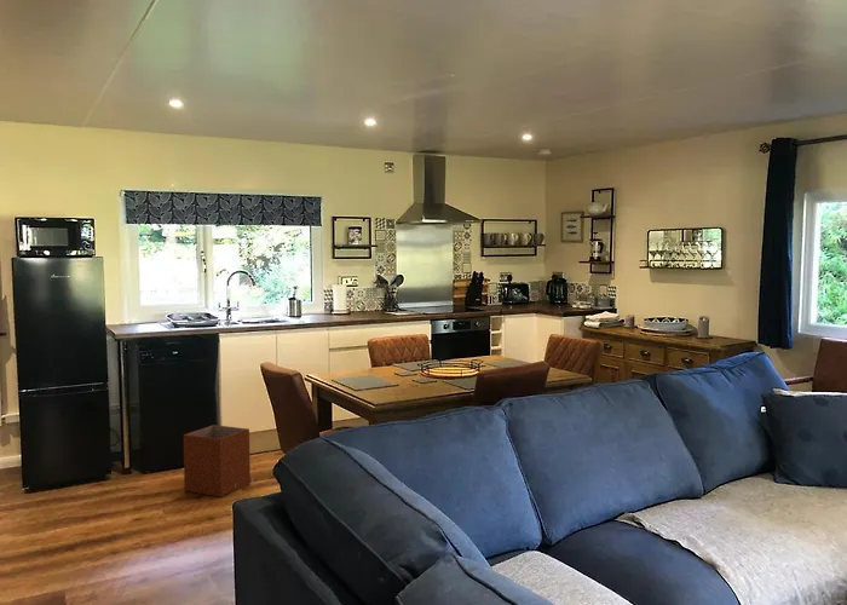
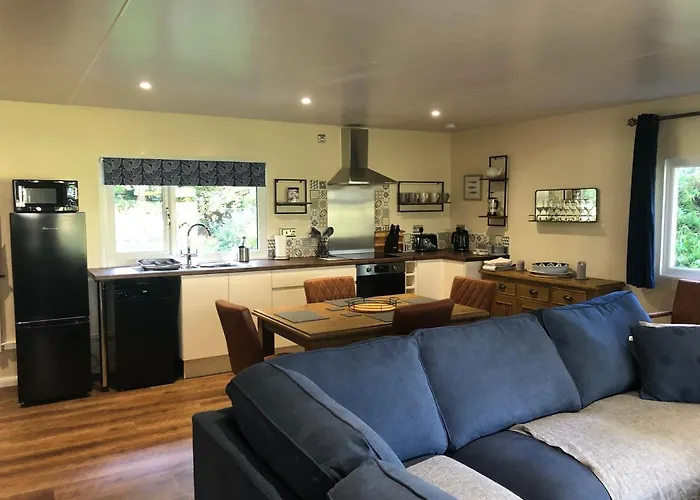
- waste basket [183,424,254,499]
